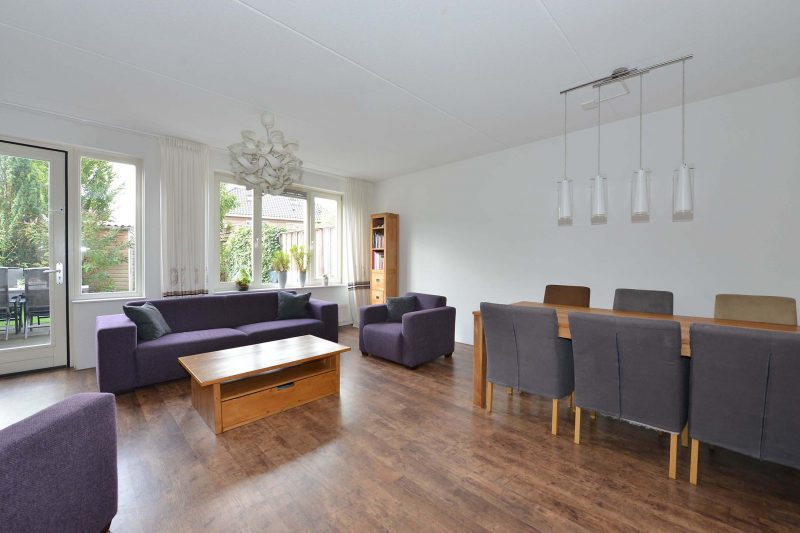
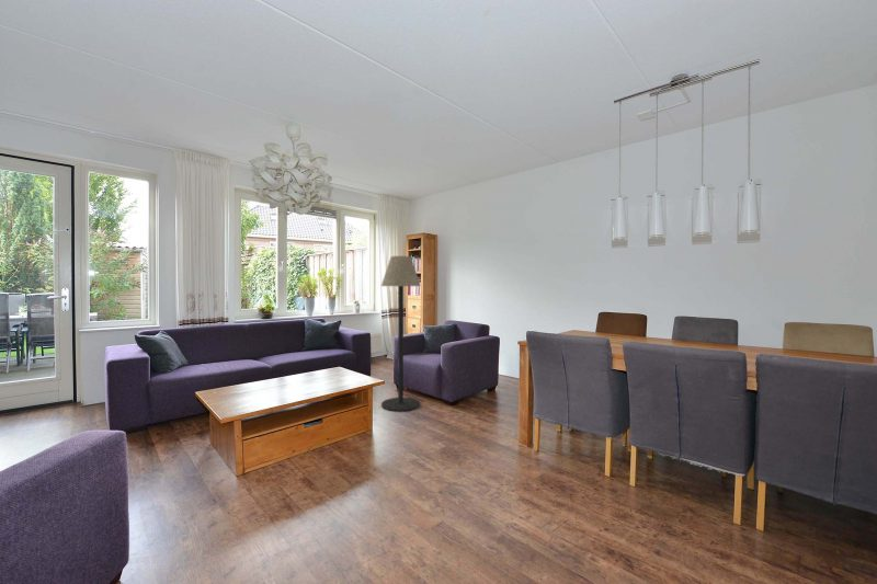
+ floor lamp [380,255,422,412]
